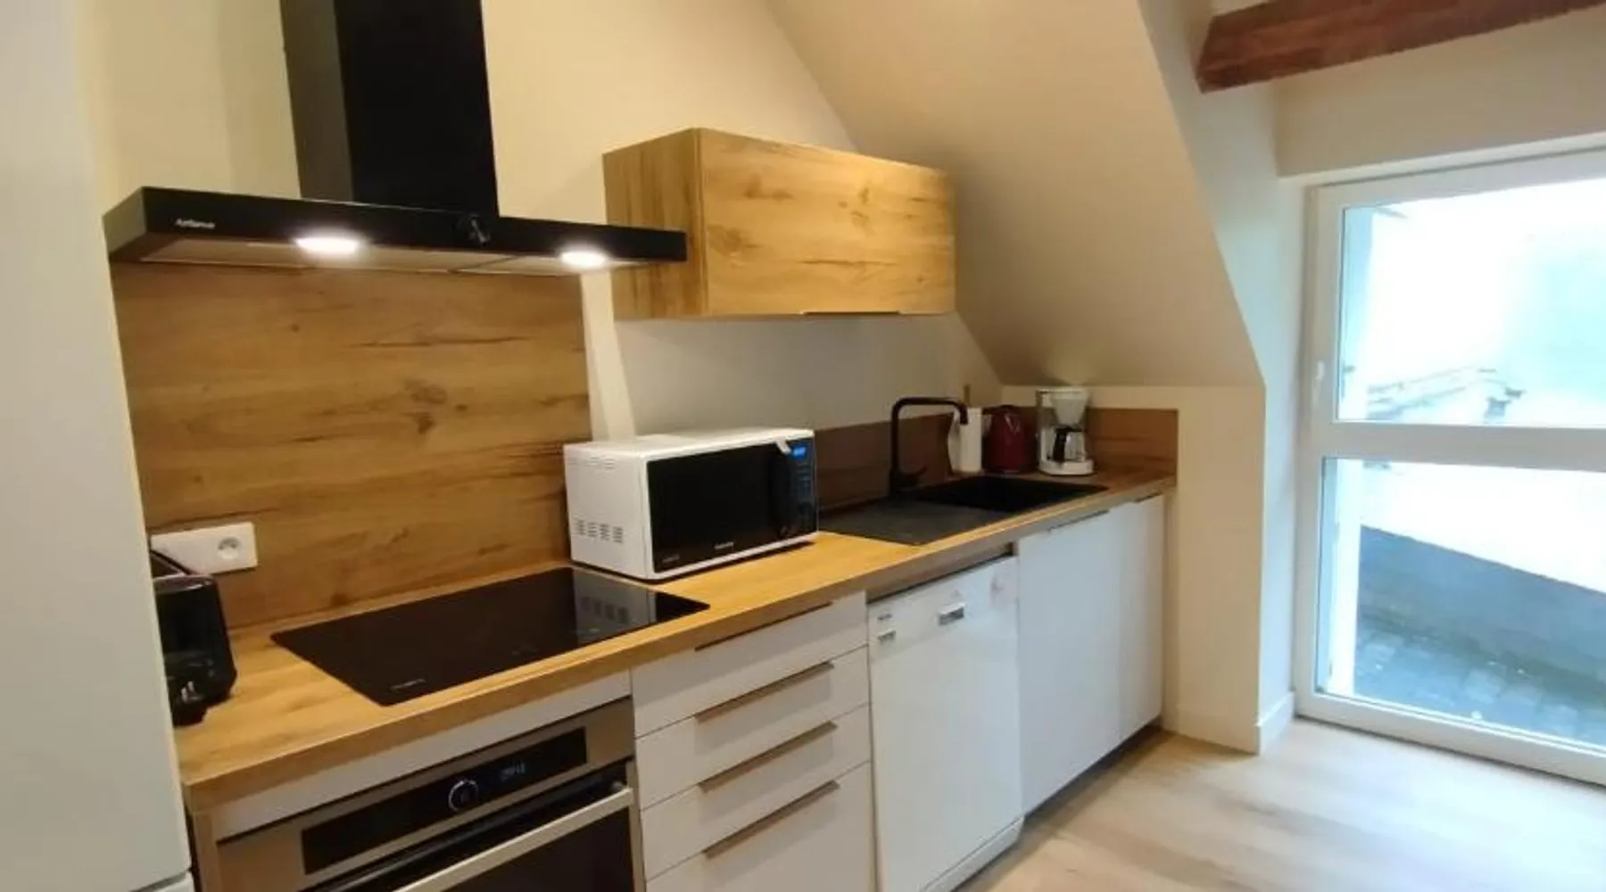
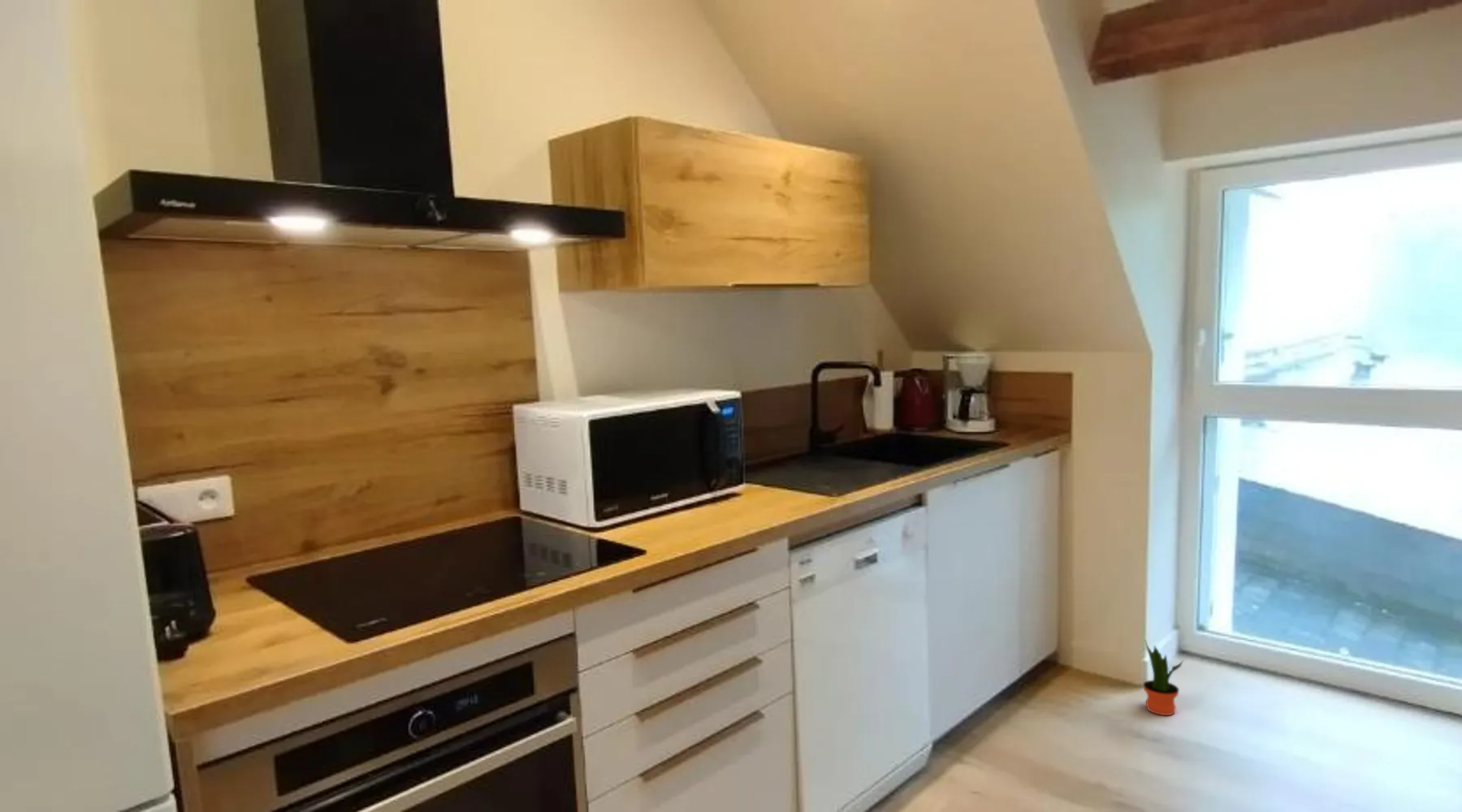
+ potted plant [1142,638,1185,716]
